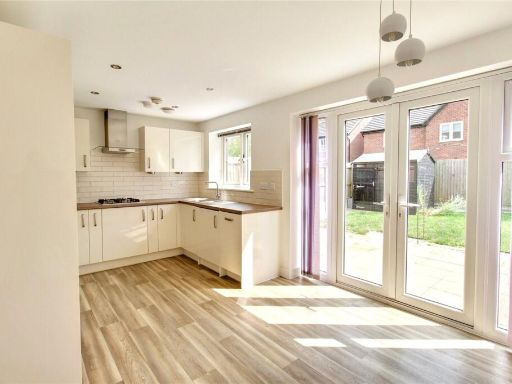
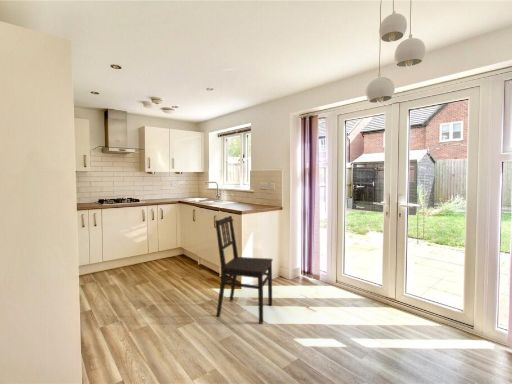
+ dining chair [214,215,274,325]
